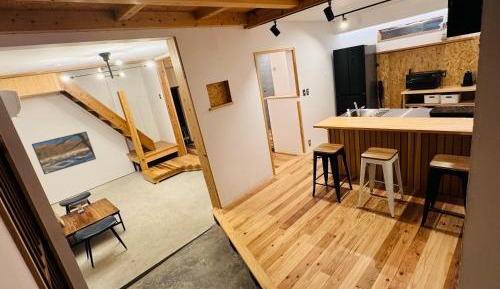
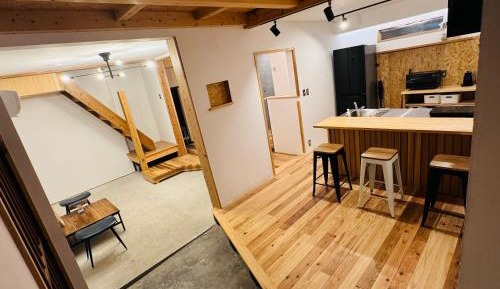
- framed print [31,131,97,175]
